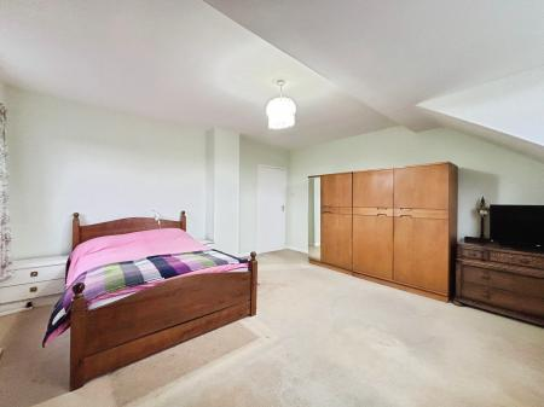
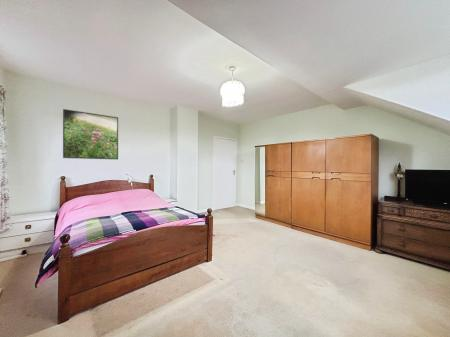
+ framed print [62,108,119,161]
